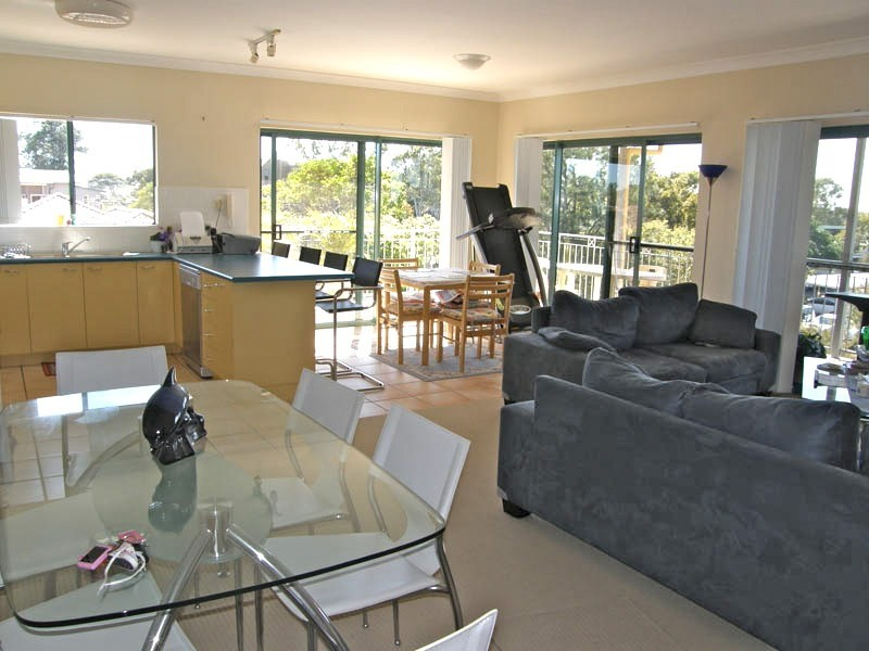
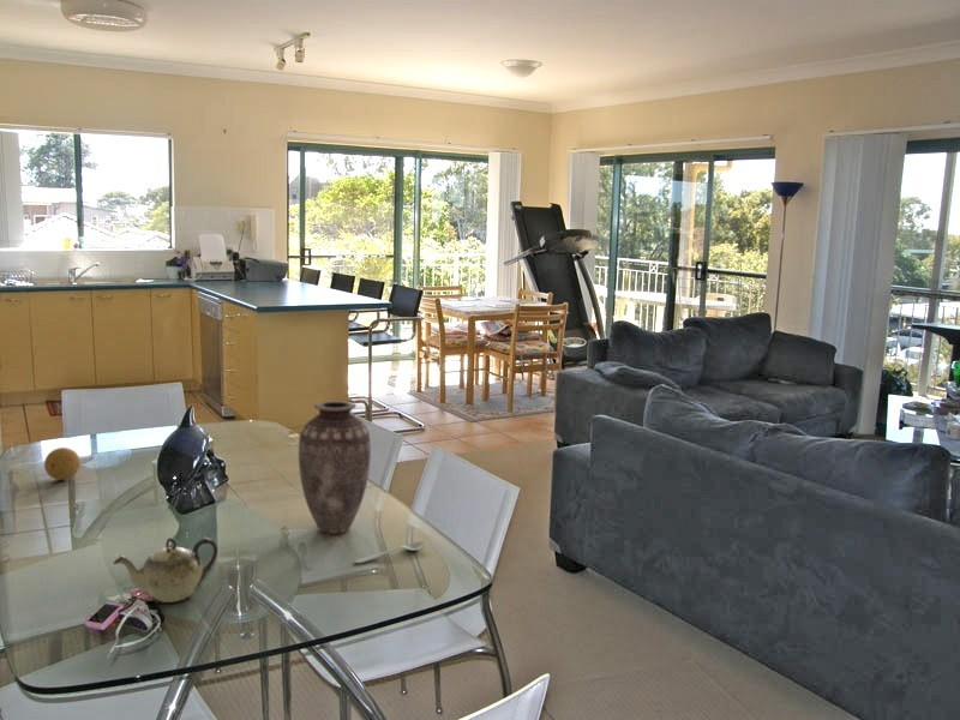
+ vase [298,400,372,535]
+ teapot [113,536,218,604]
+ fruit [43,446,82,481]
+ spoon [354,541,426,564]
